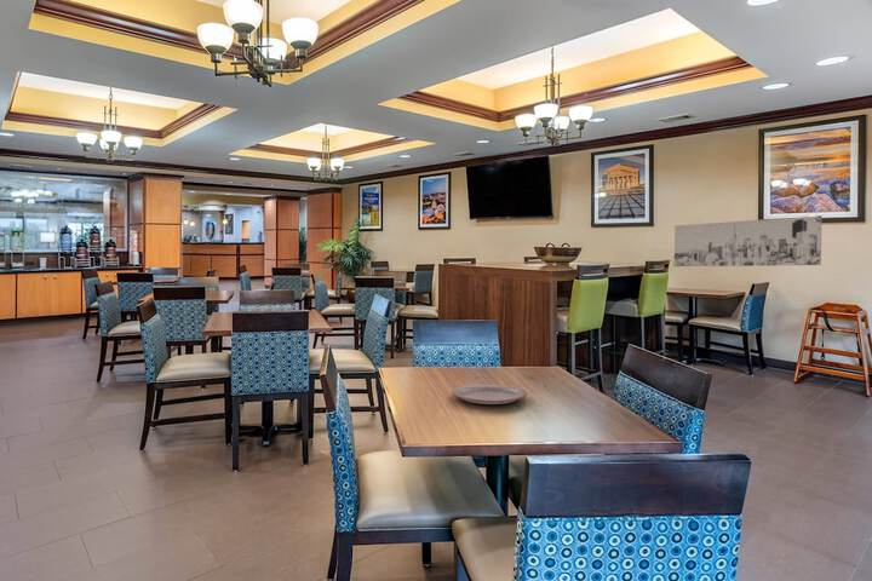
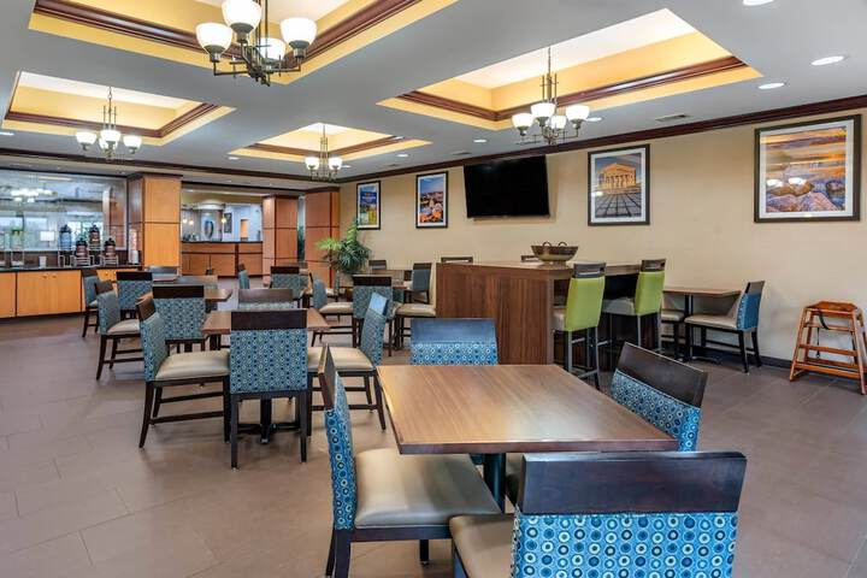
- wall art [673,214,824,268]
- plate [449,384,528,405]
